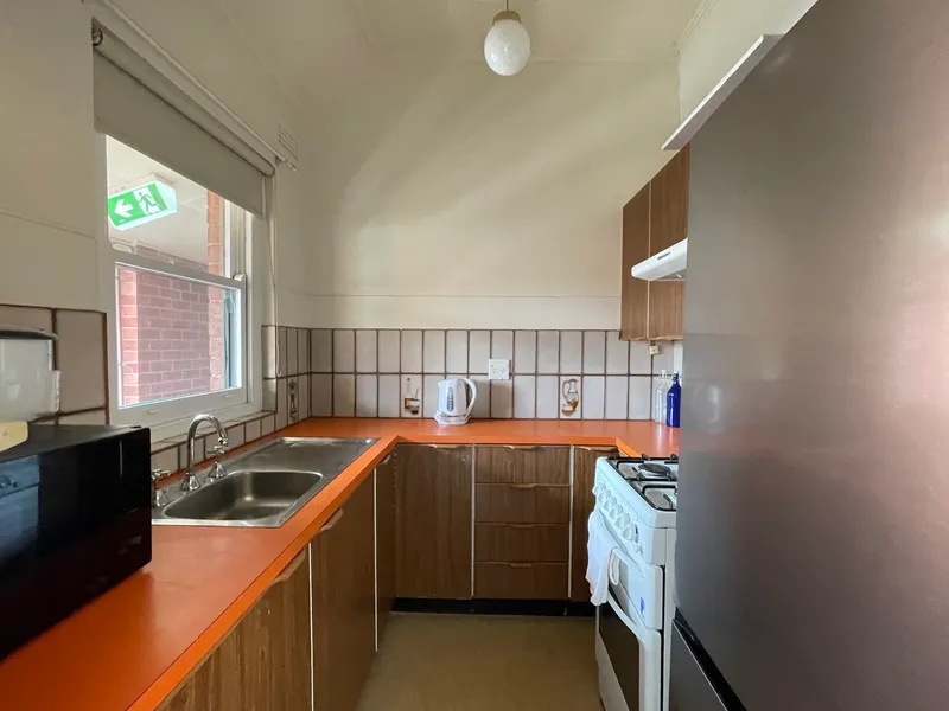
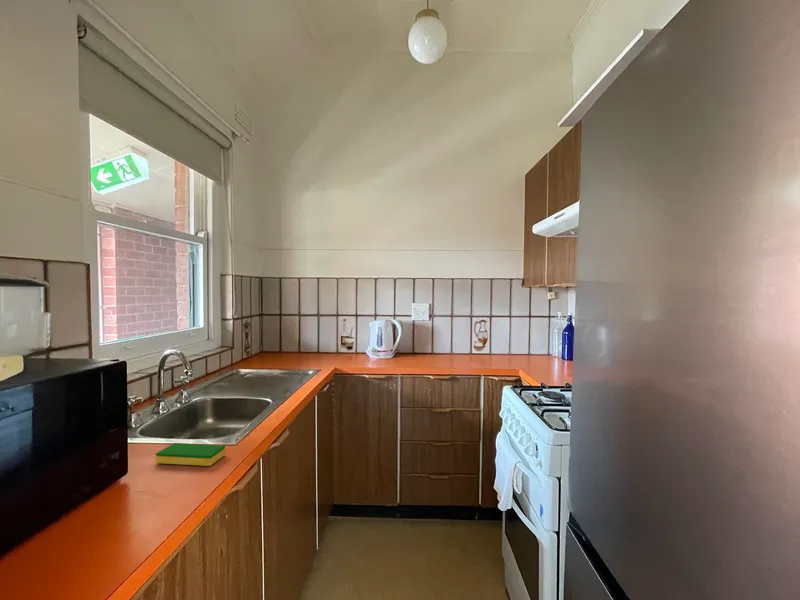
+ dish sponge [155,442,226,467]
